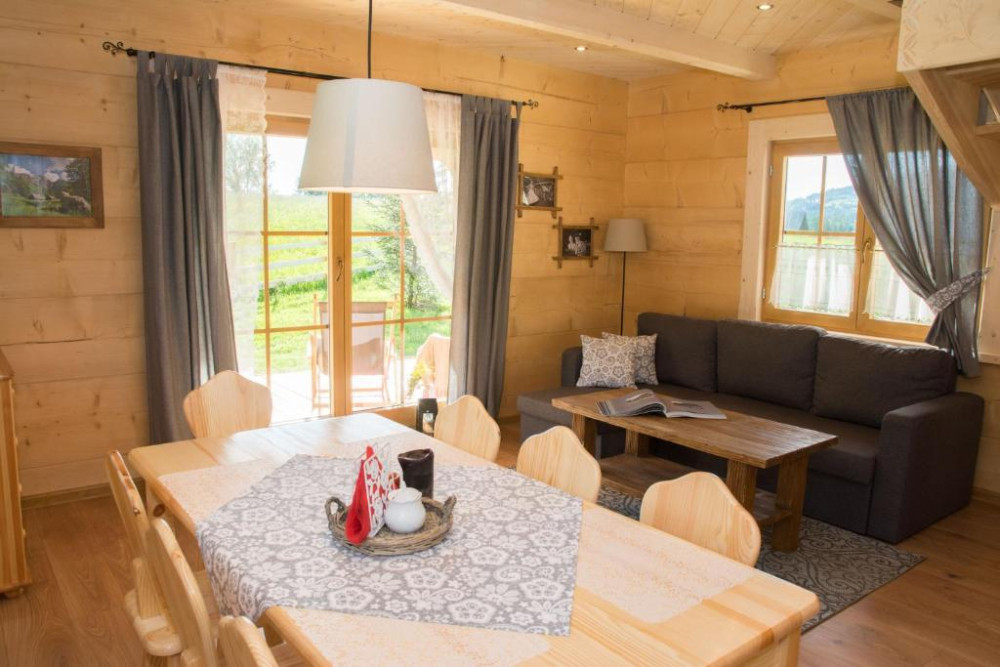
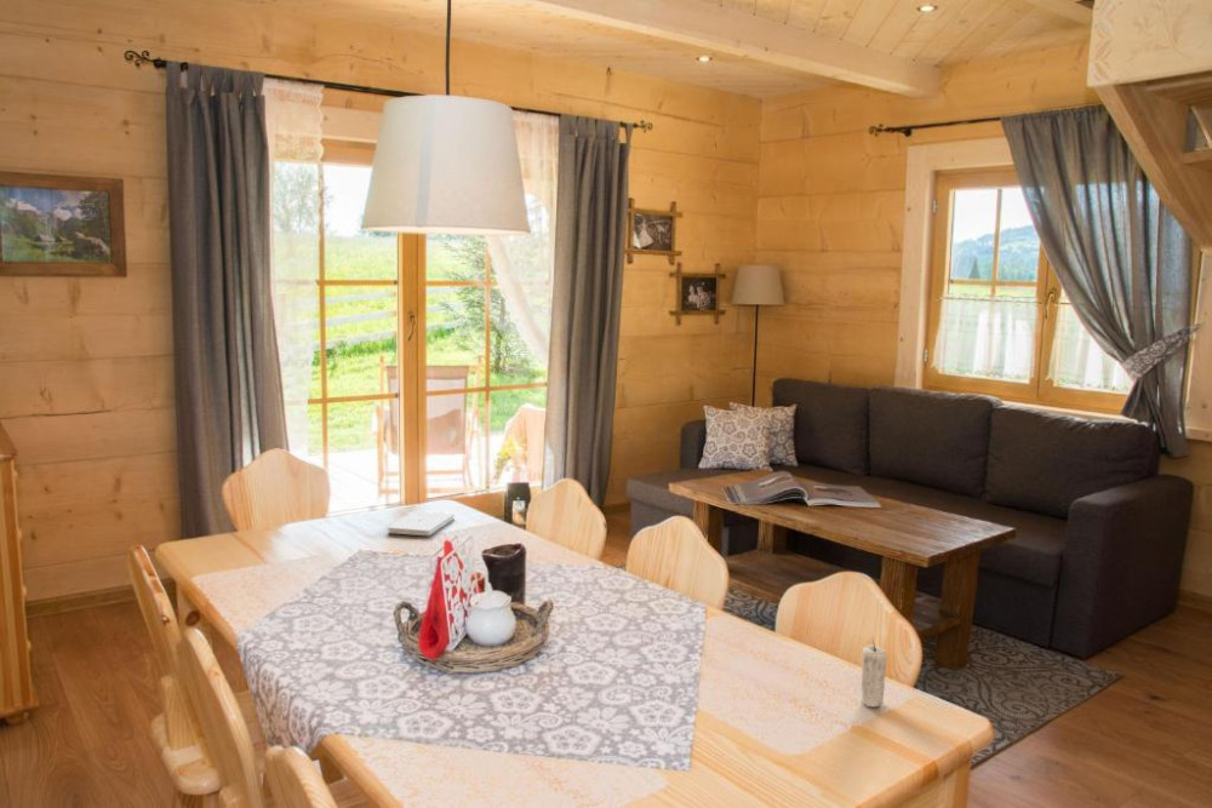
+ notepad [387,510,456,537]
+ candle [861,640,888,707]
